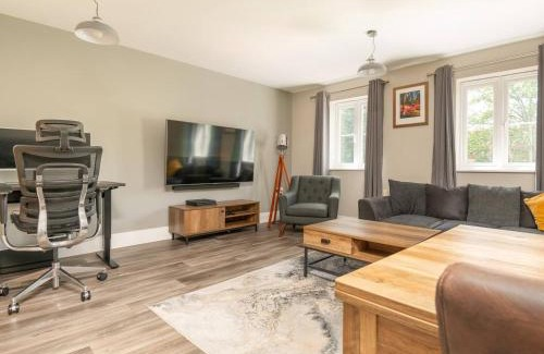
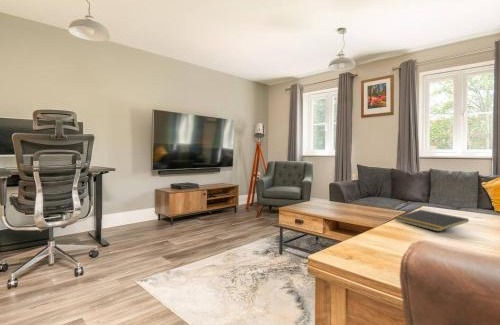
+ notepad [393,209,470,233]
